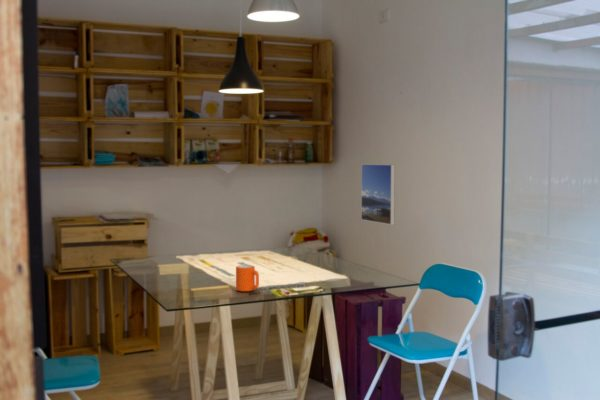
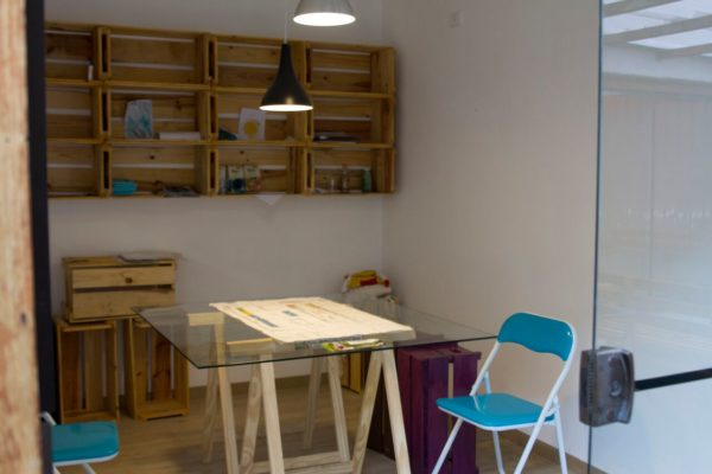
- mug [235,264,260,292]
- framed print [360,163,396,226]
